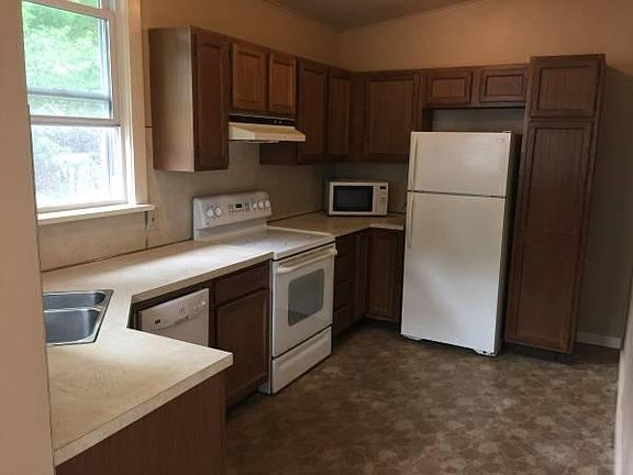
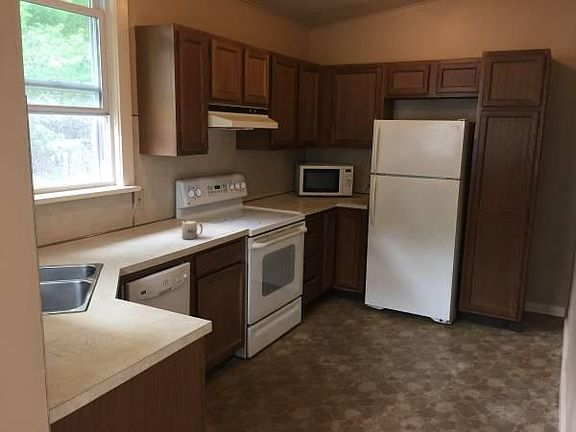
+ mug [181,220,204,240]
